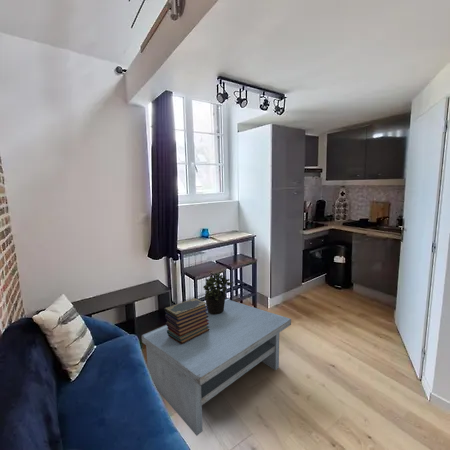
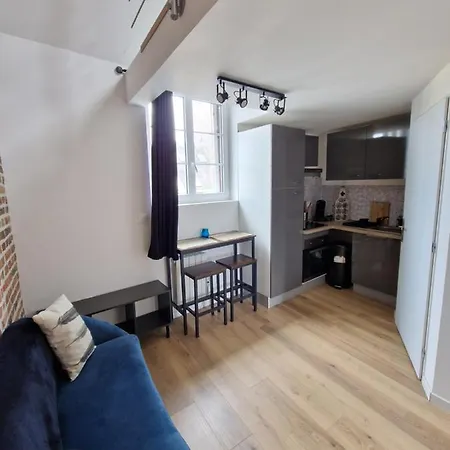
- potted plant [202,271,233,314]
- coffee table [141,298,292,437]
- book stack [164,297,210,344]
